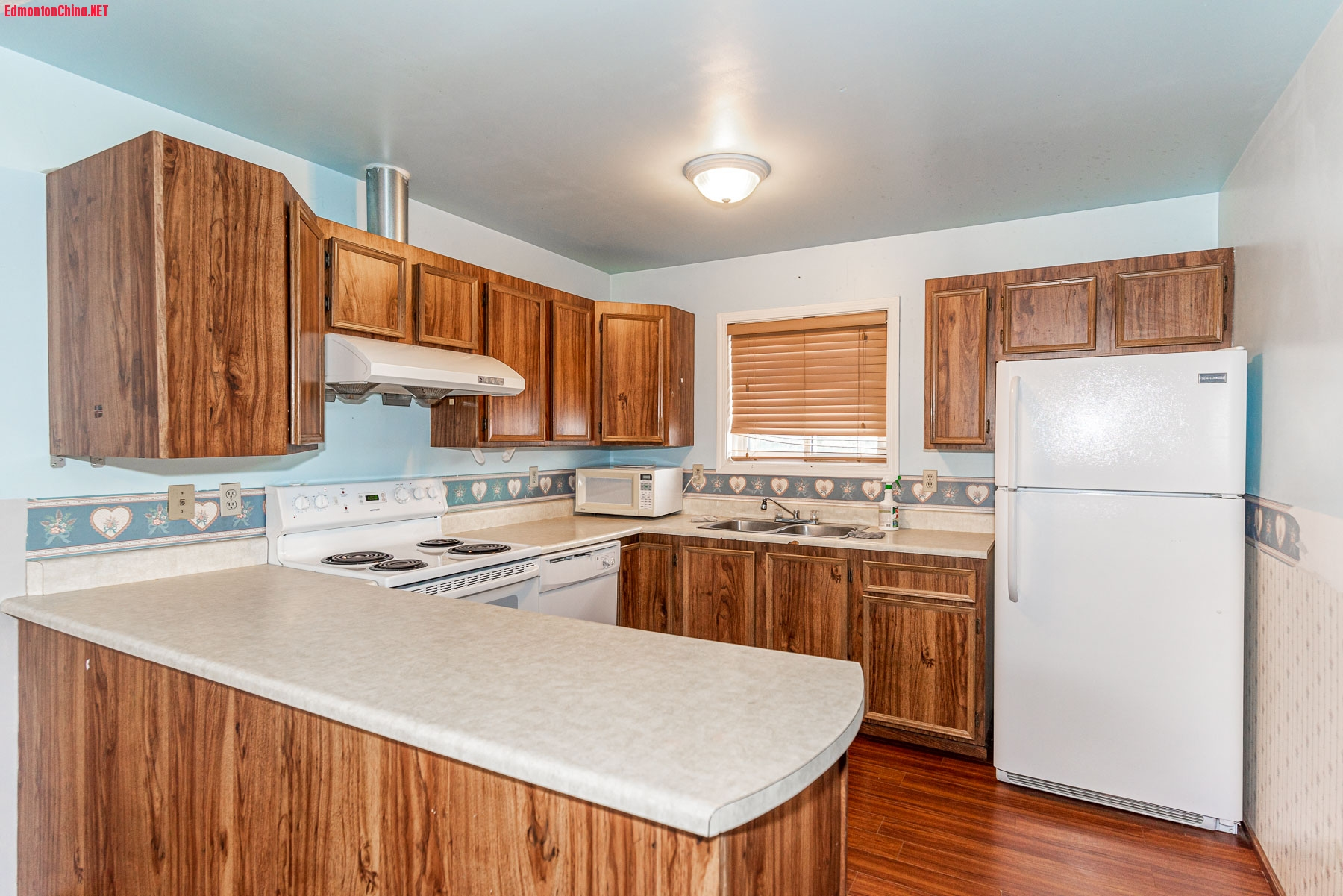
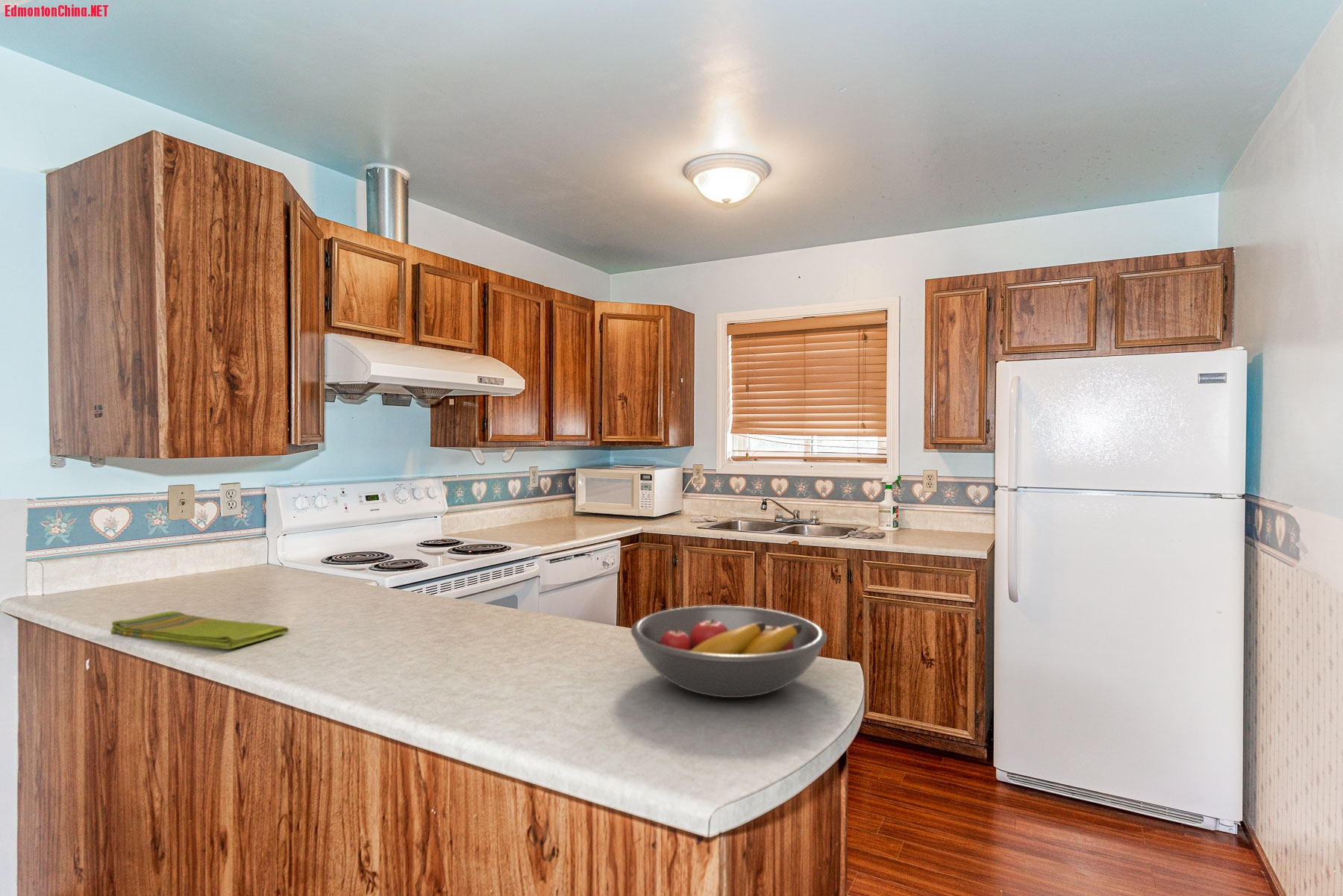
+ fruit bowl [630,605,827,698]
+ dish towel [110,610,289,650]
